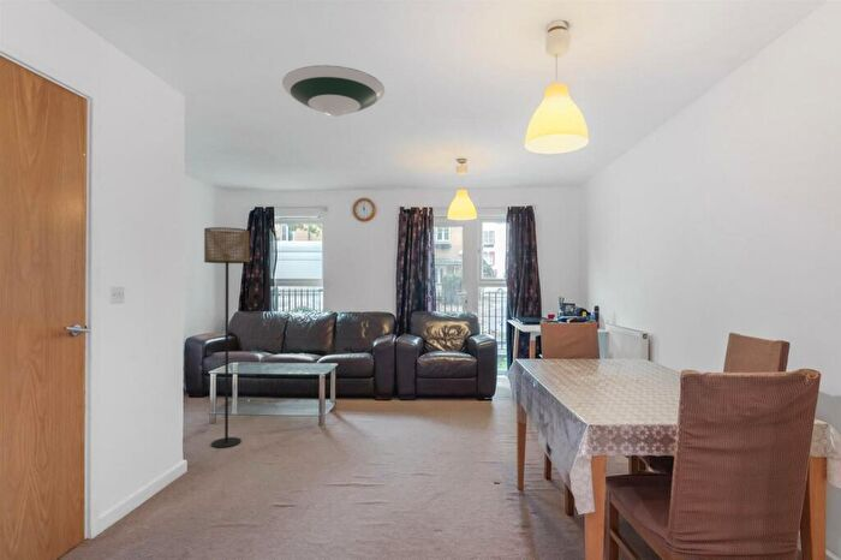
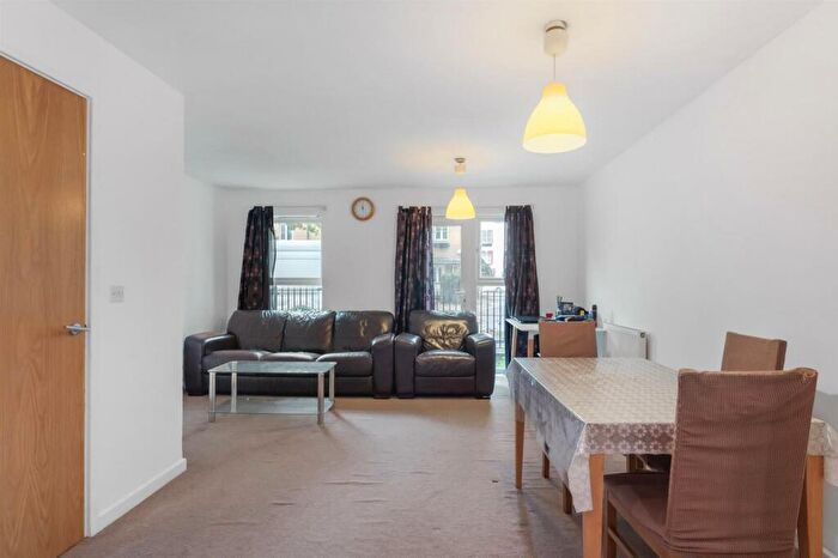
- floor lamp [203,226,251,449]
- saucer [281,64,386,118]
